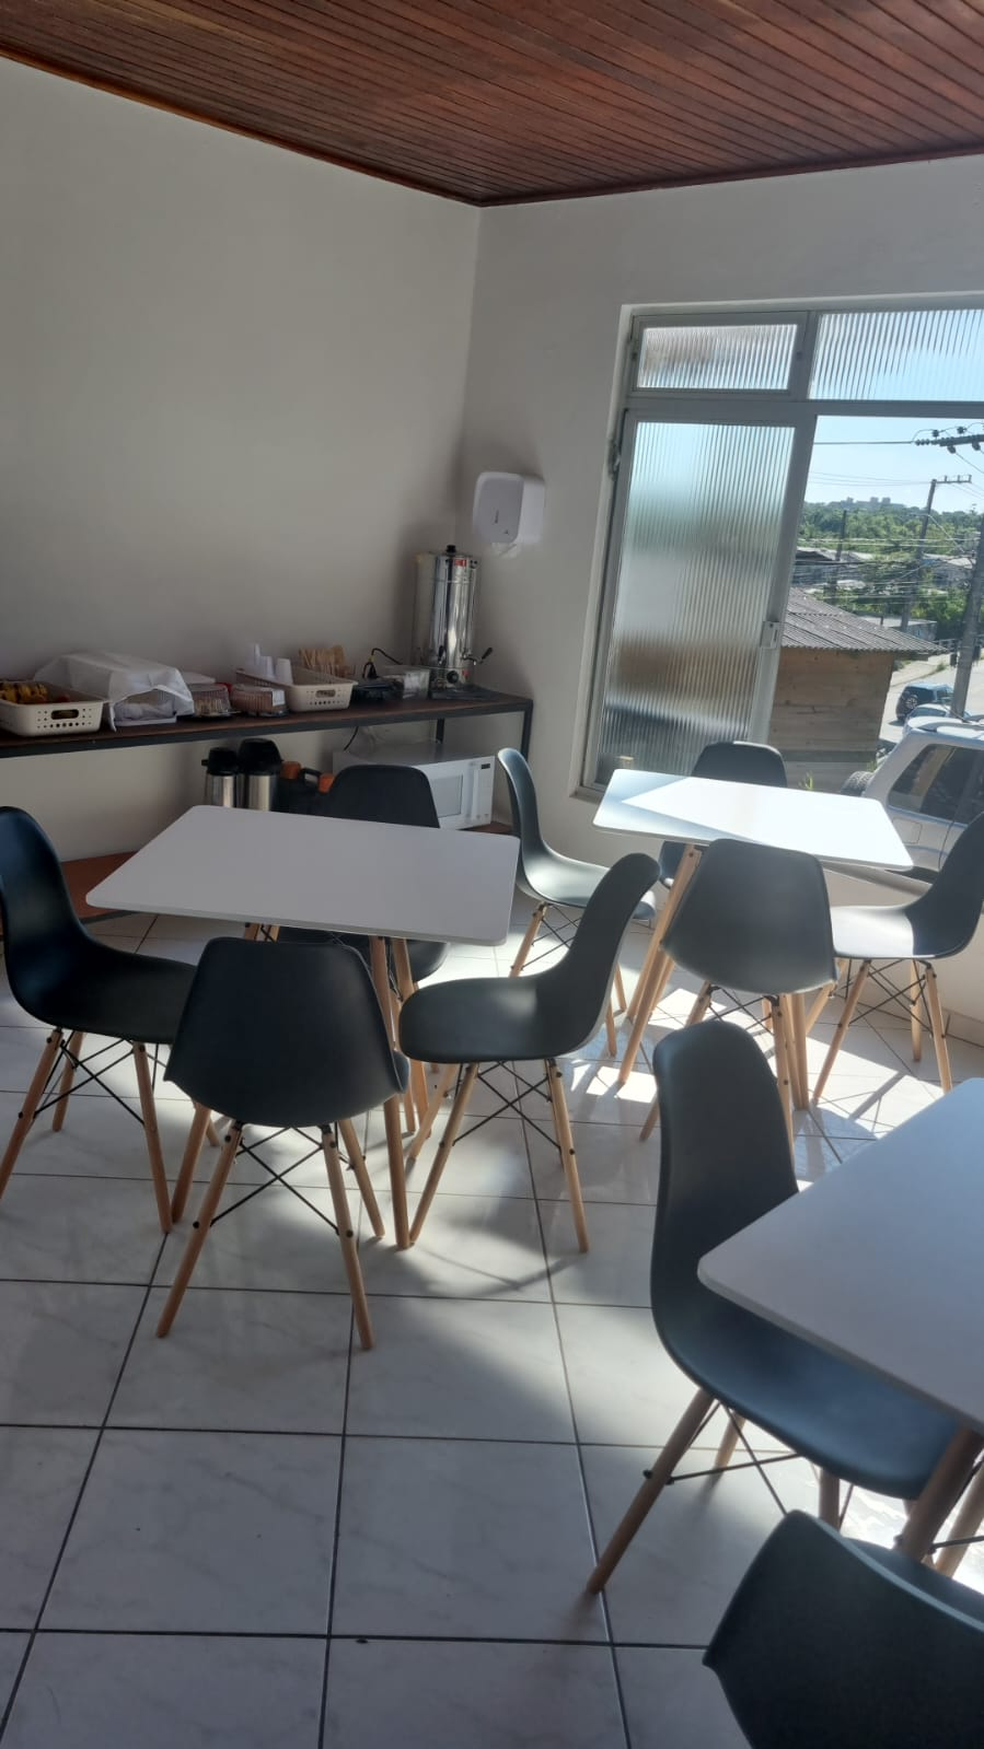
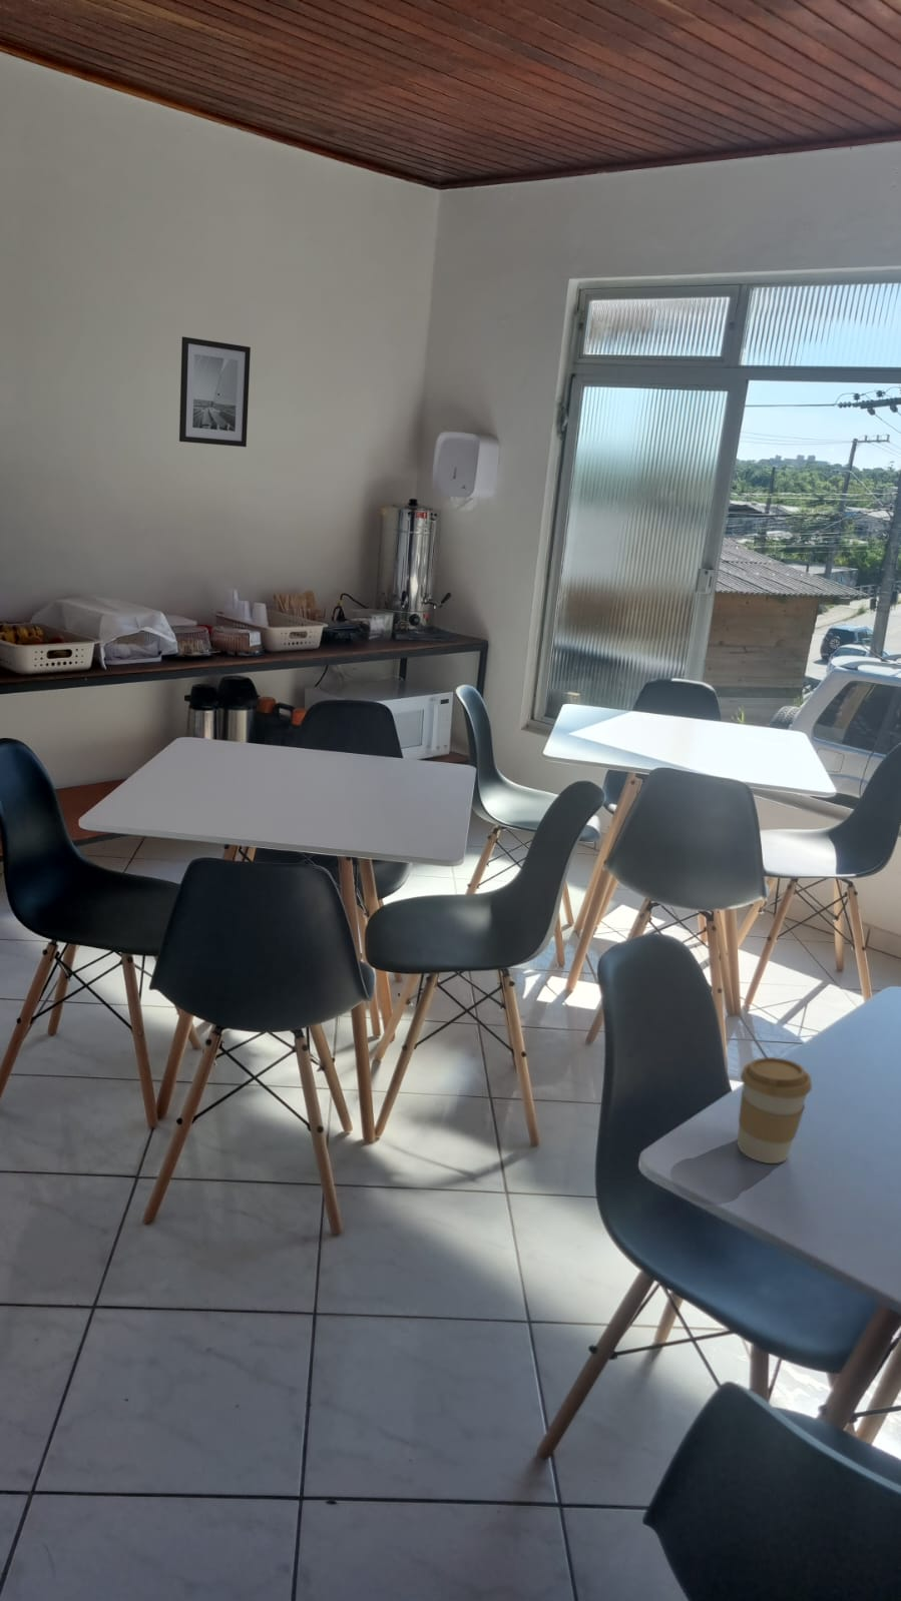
+ wall art [178,335,252,448]
+ coffee cup [736,1057,813,1164]
